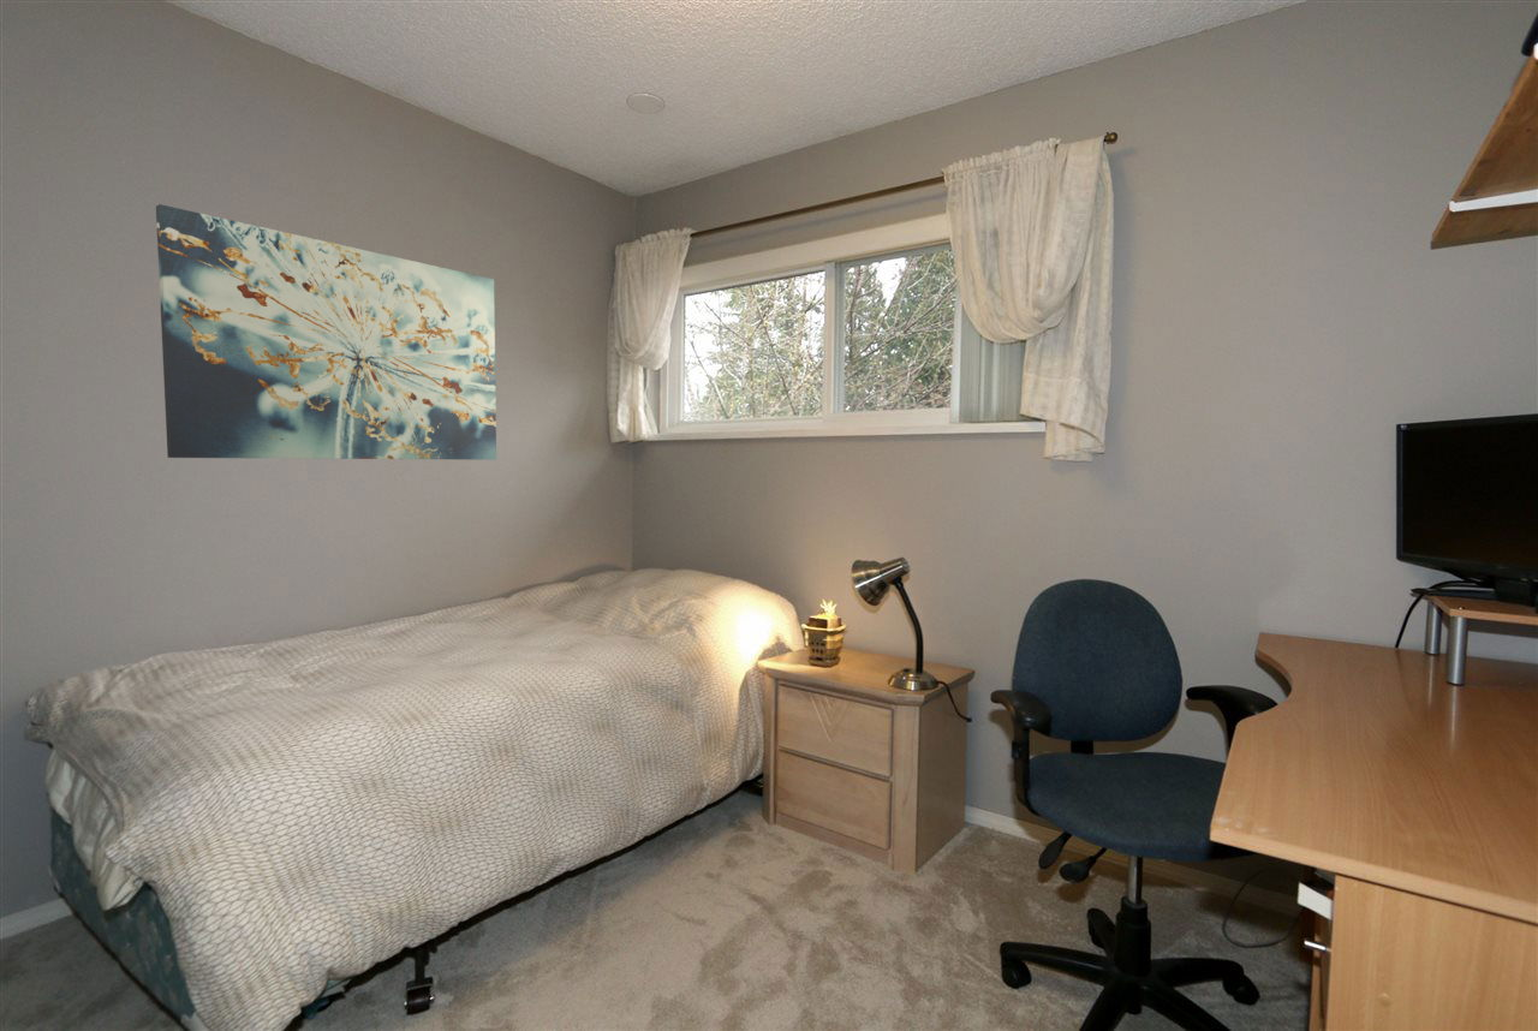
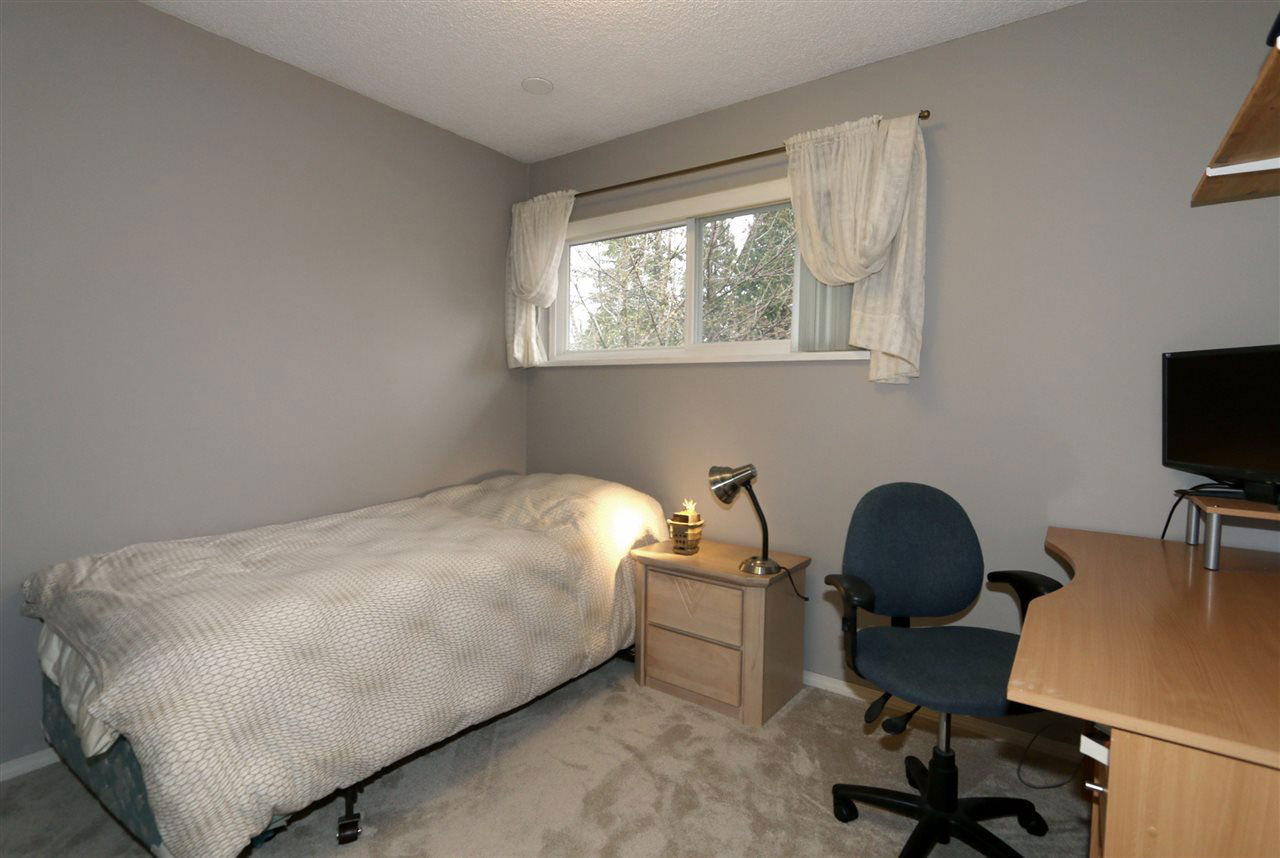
- wall art [155,203,497,461]
